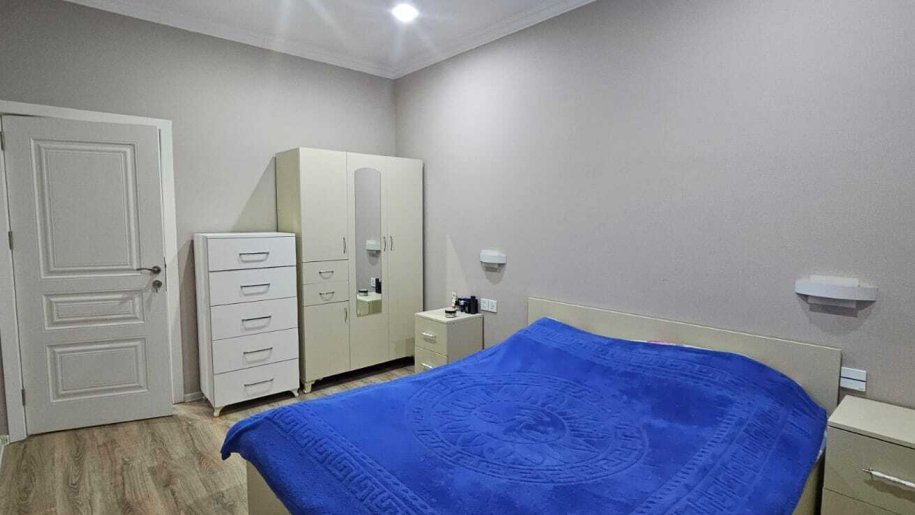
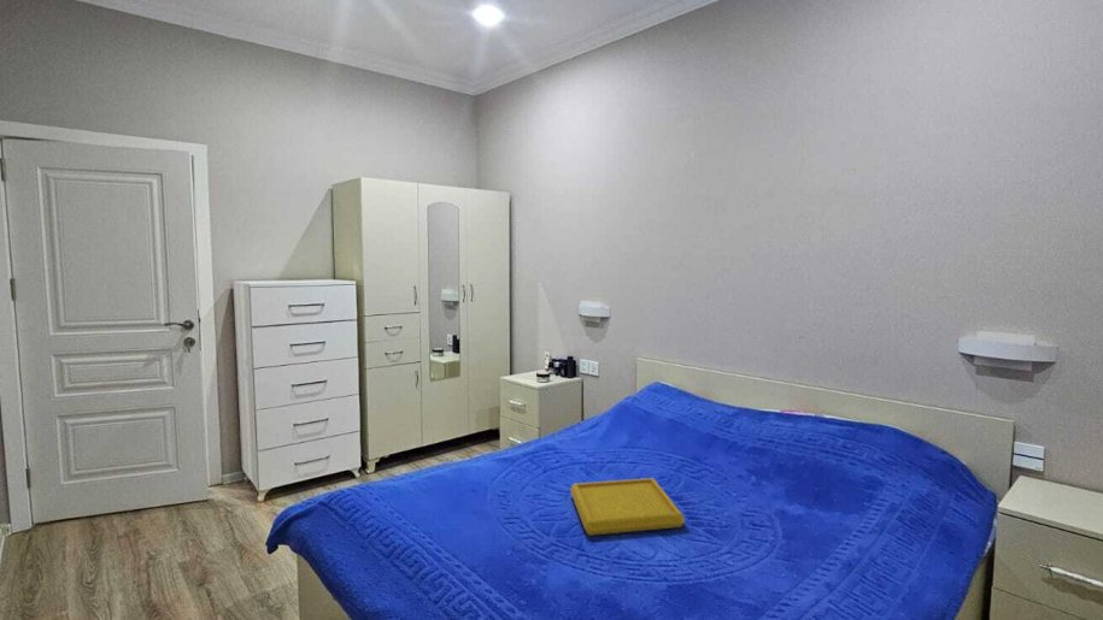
+ serving tray [569,477,686,537]
